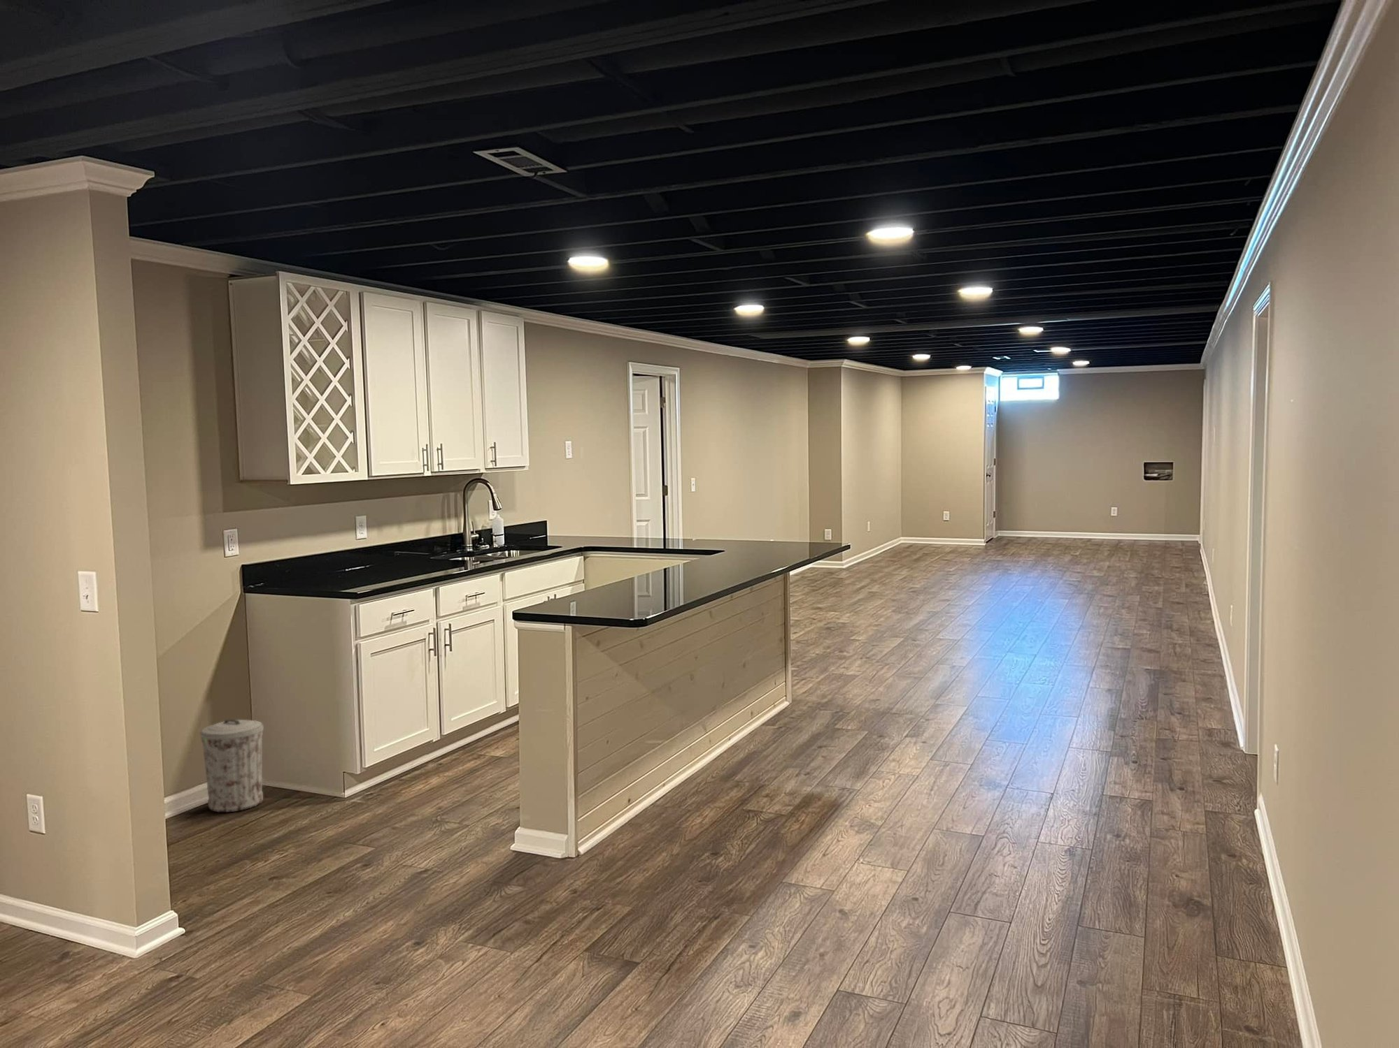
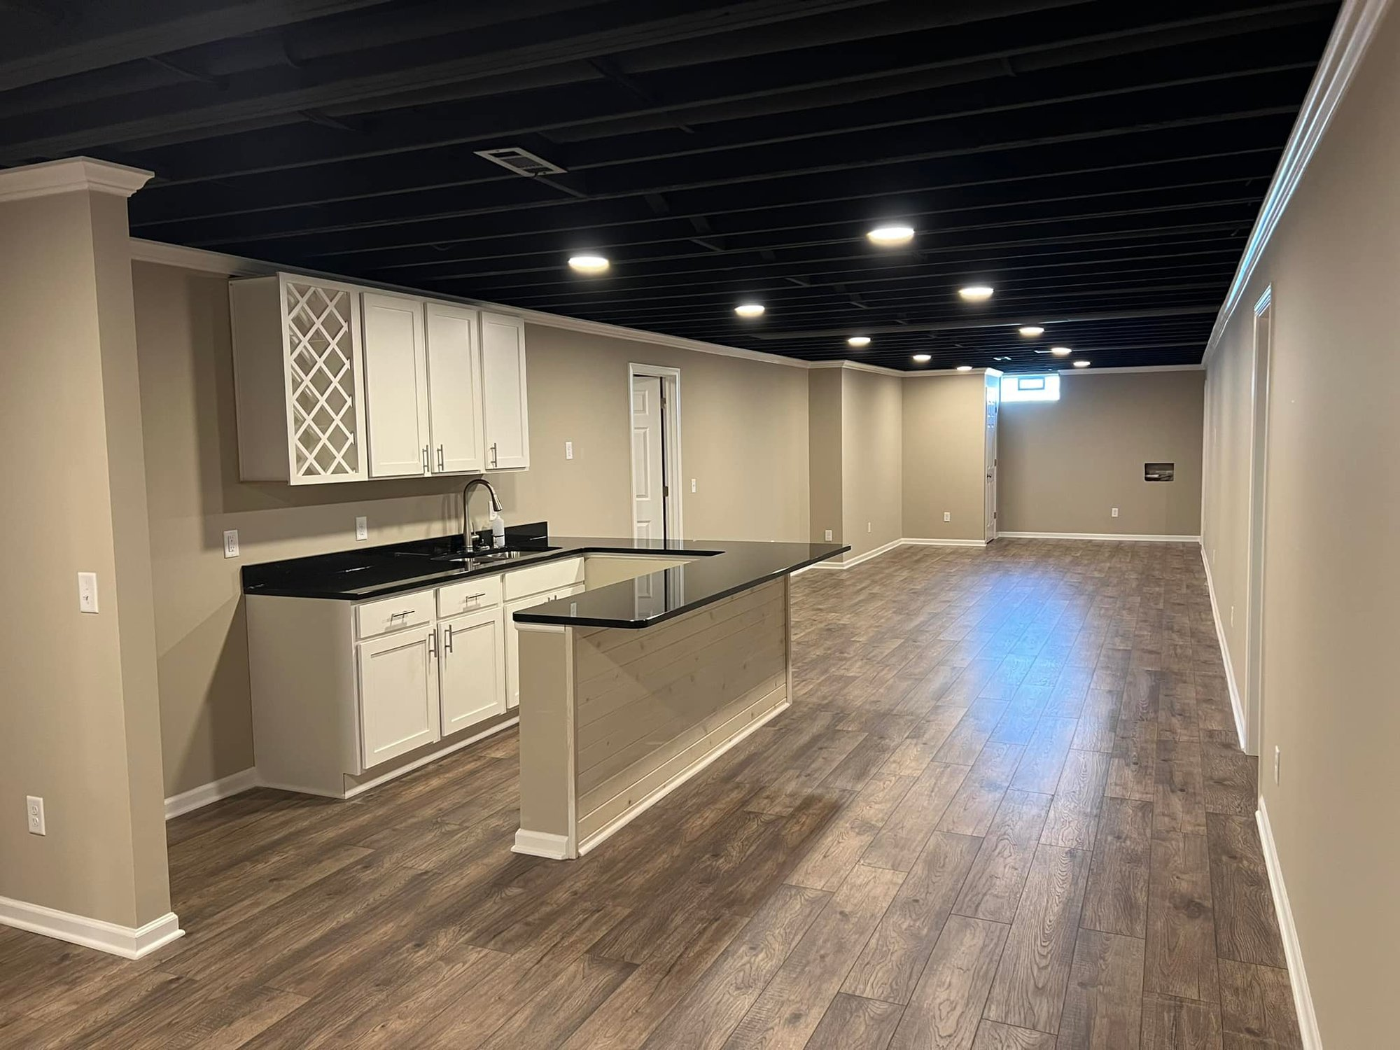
- trash can [199,719,264,812]
